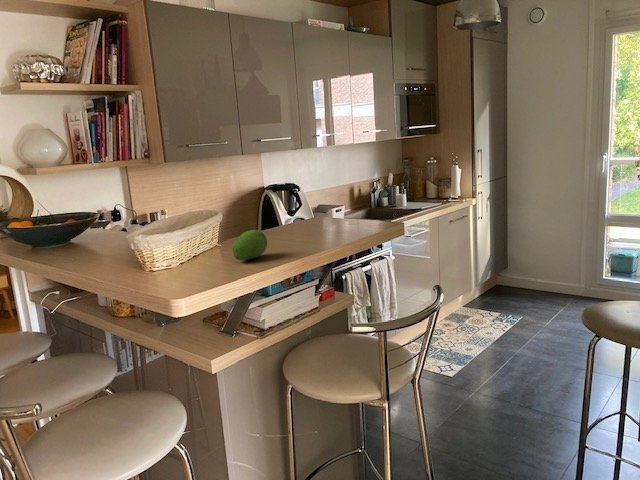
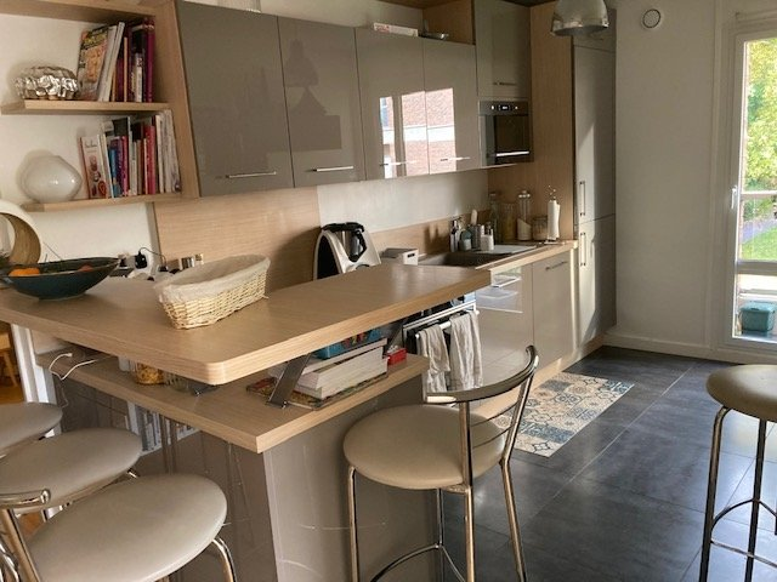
- fruit [231,229,268,261]
